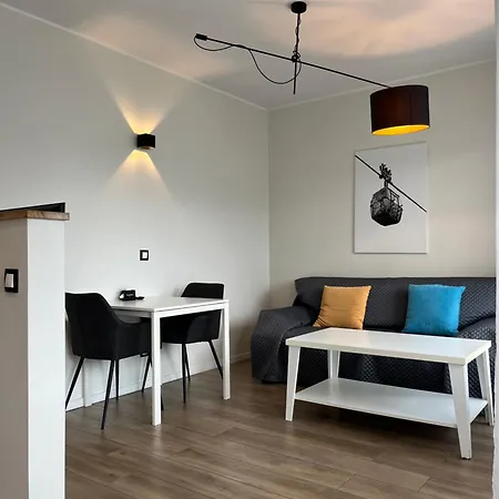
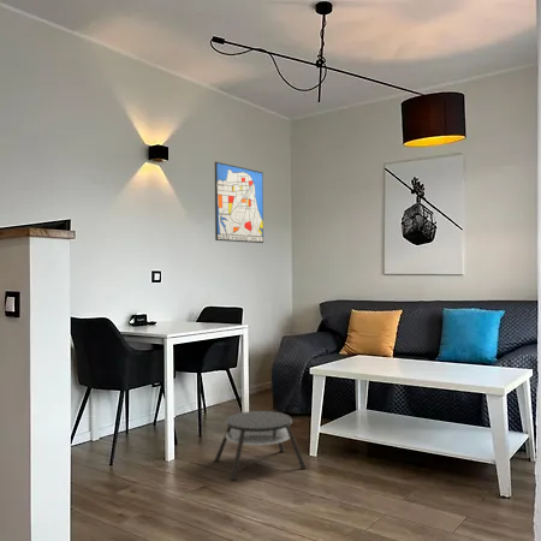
+ wall art [214,161,264,244]
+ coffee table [213,410,308,481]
